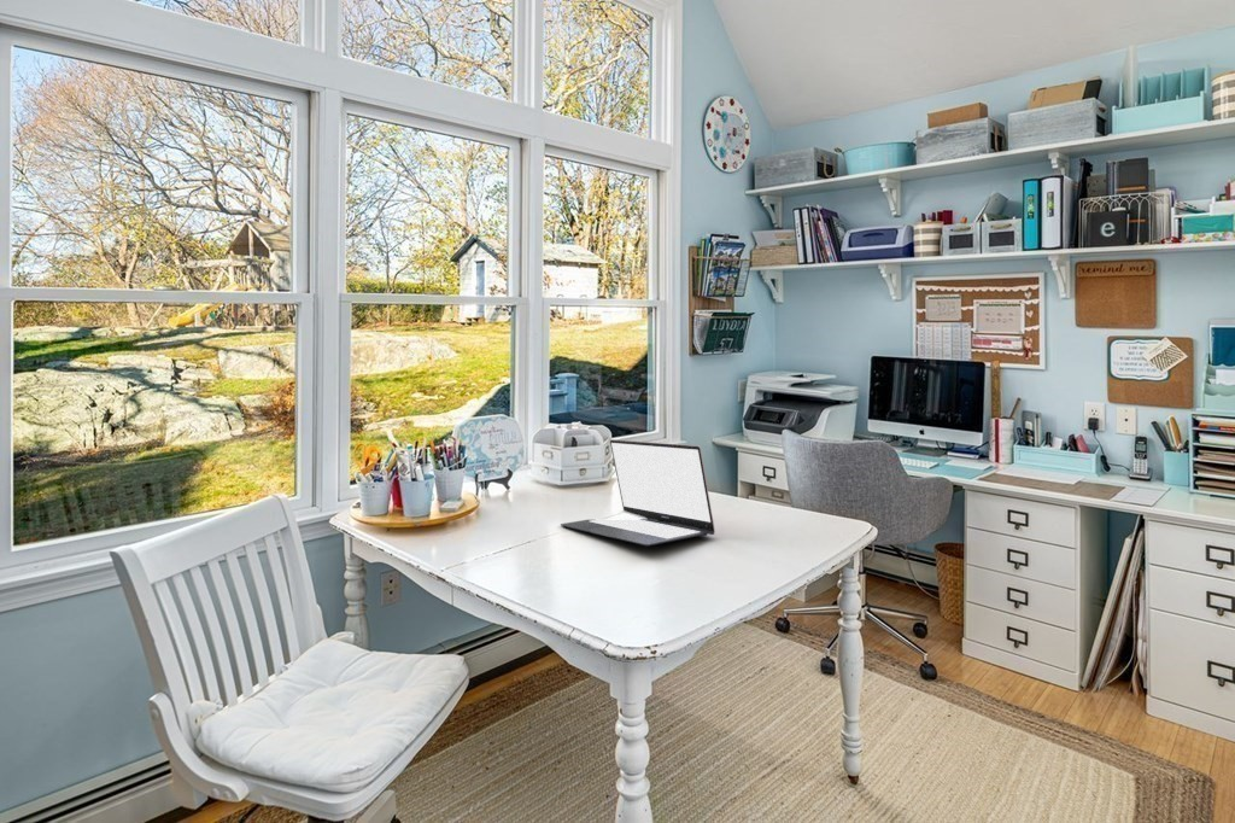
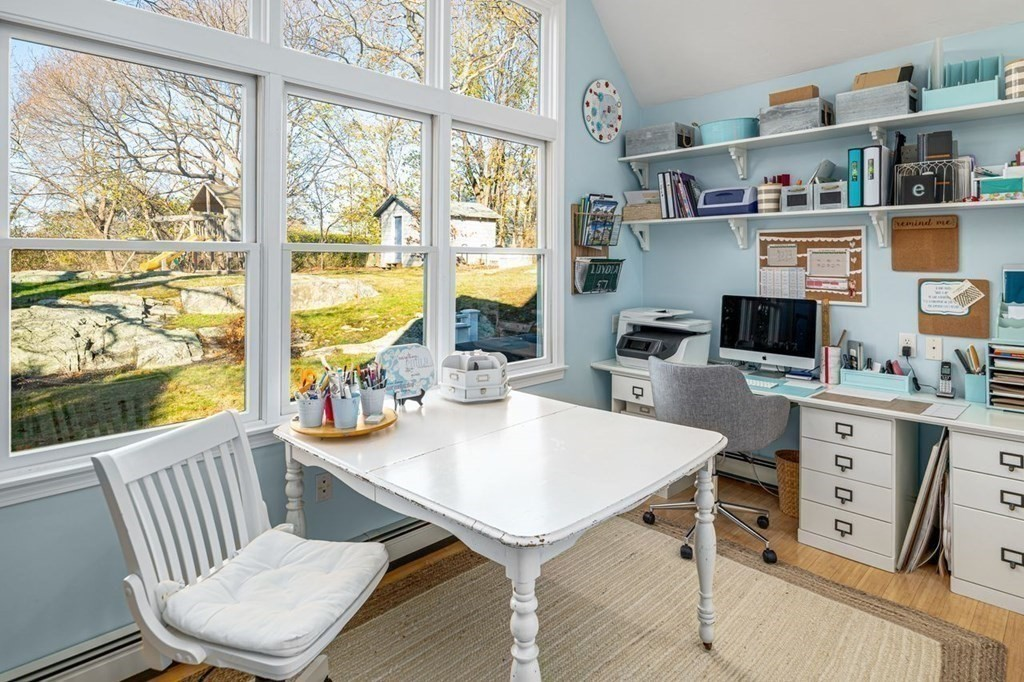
- laptop [560,438,716,547]
